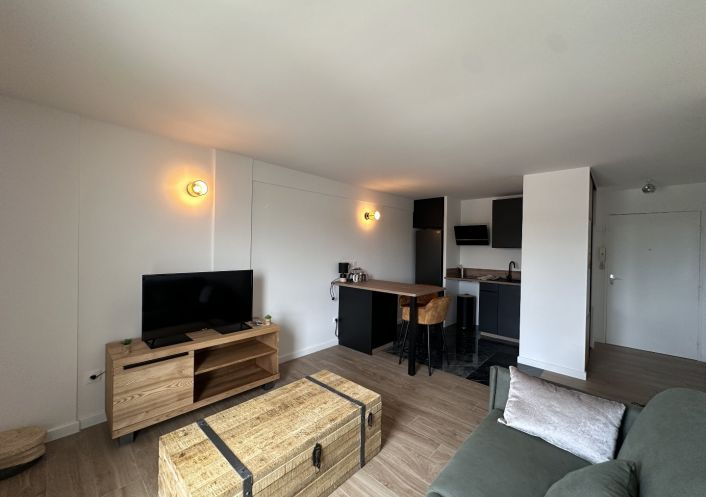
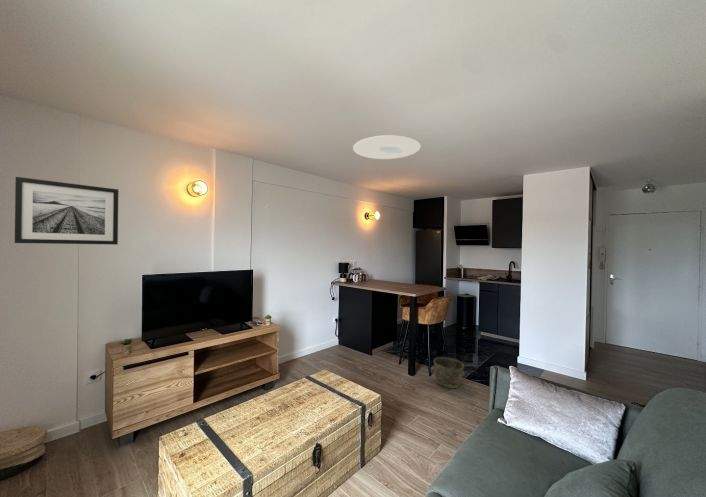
+ bucket [430,356,466,389]
+ wall art [14,176,119,246]
+ ceiling light [352,134,422,160]
